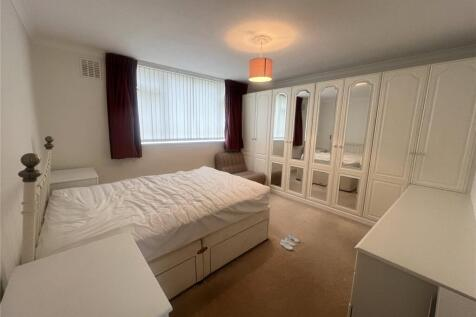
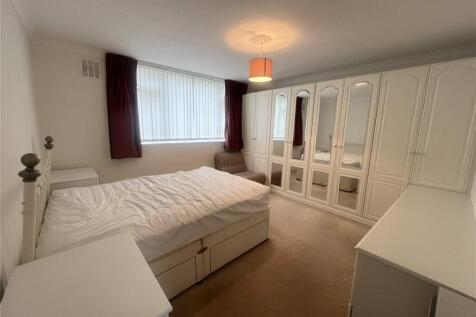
- baby booties [279,232,300,251]
